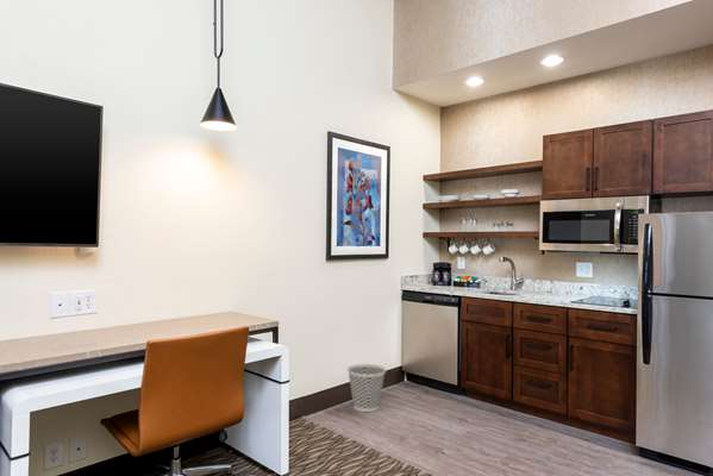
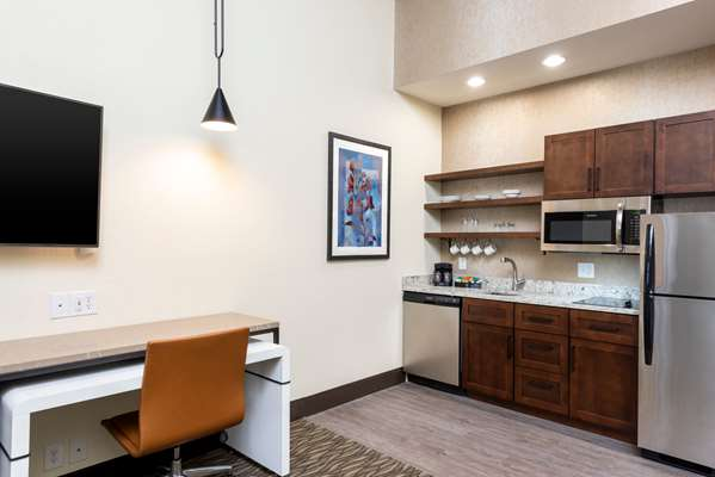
- wastebasket [346,363,387,413]
